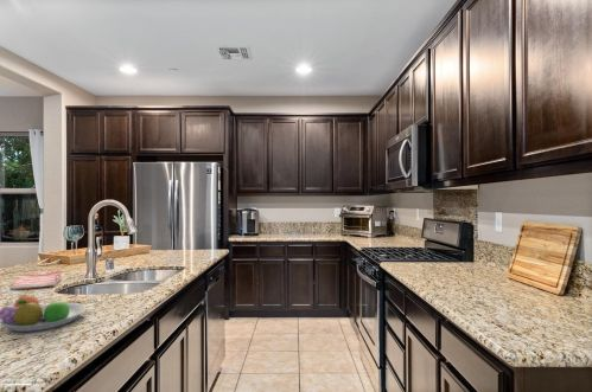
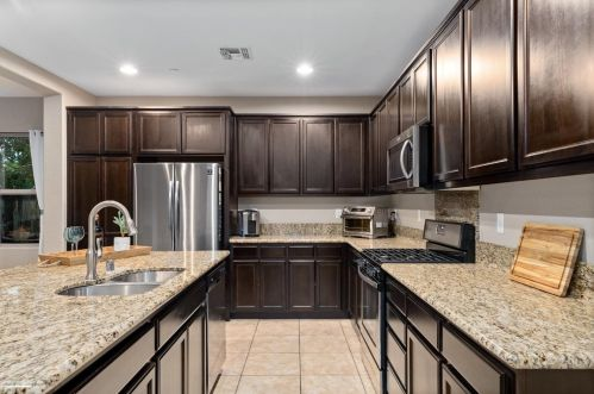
- fruit bowl [0,294,87,333]
- dish towel [8,269,62,291]
